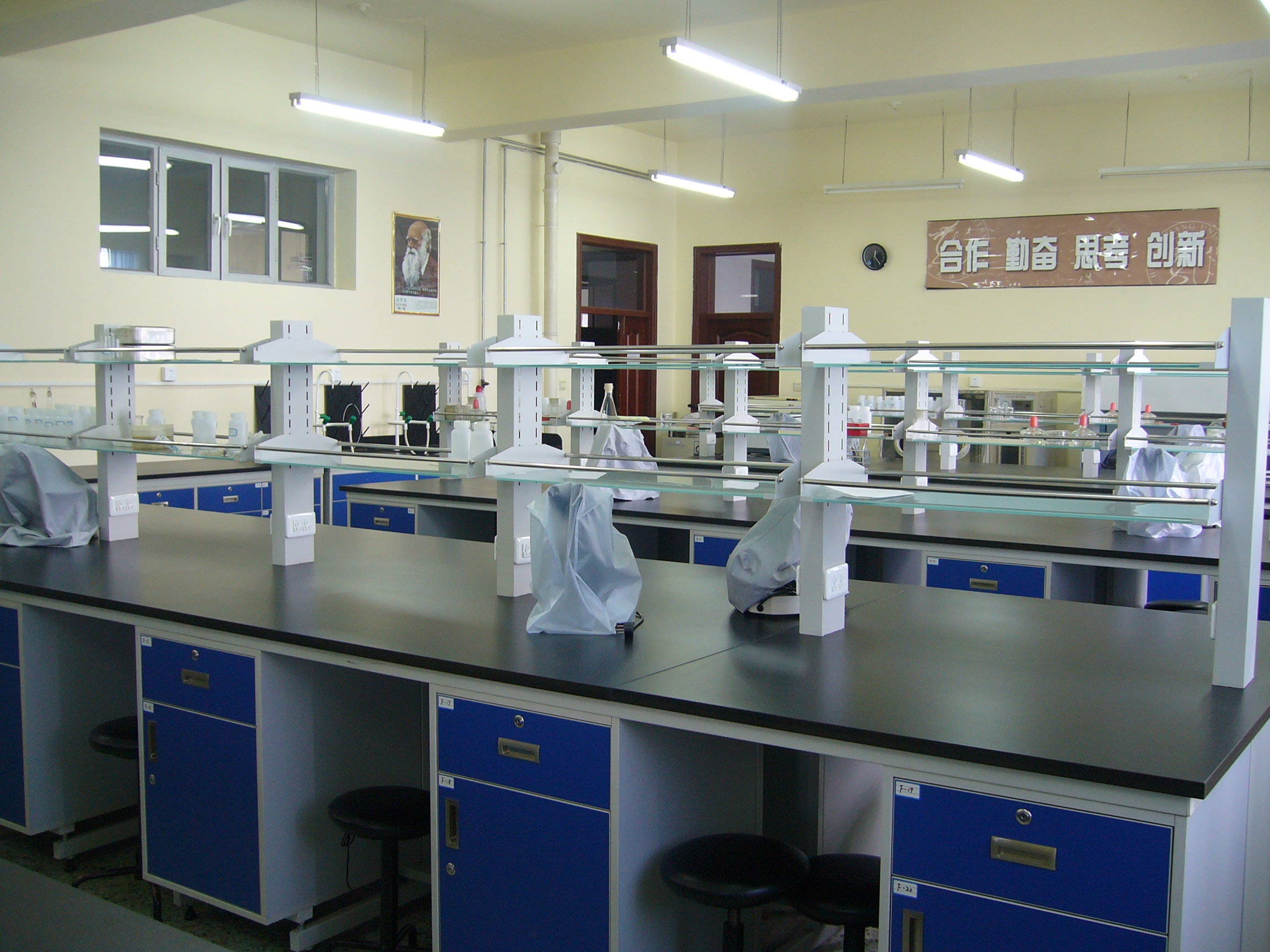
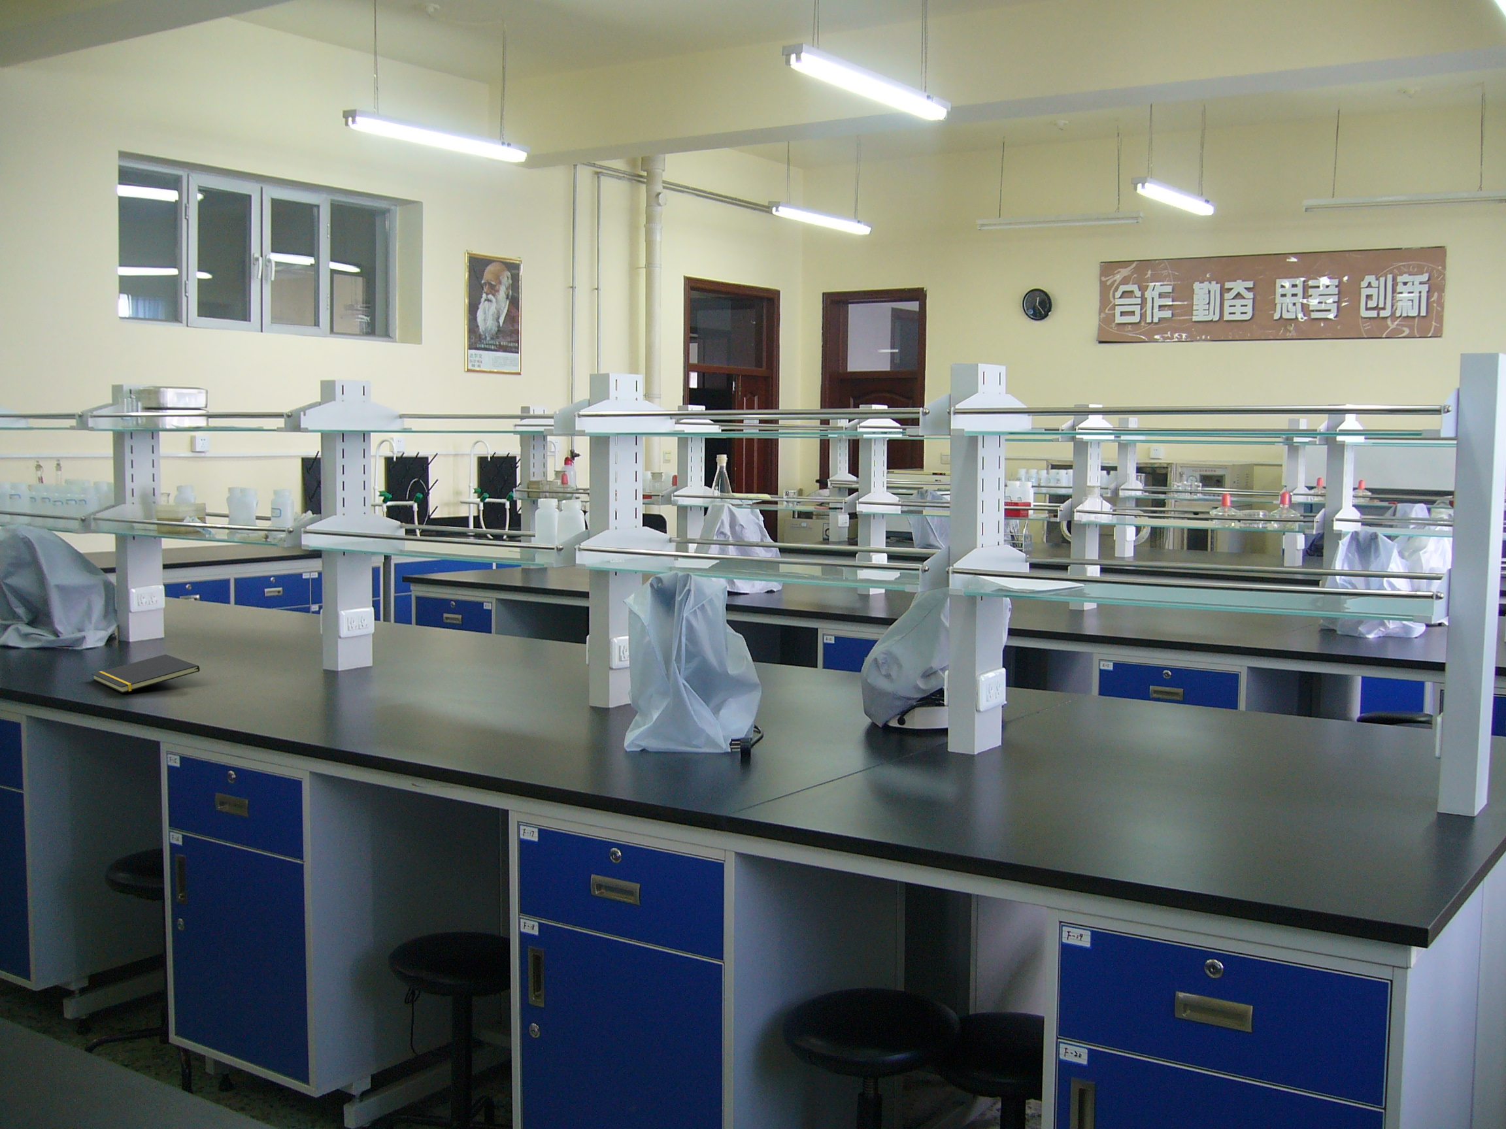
+ notepad [91,653,200,694]
